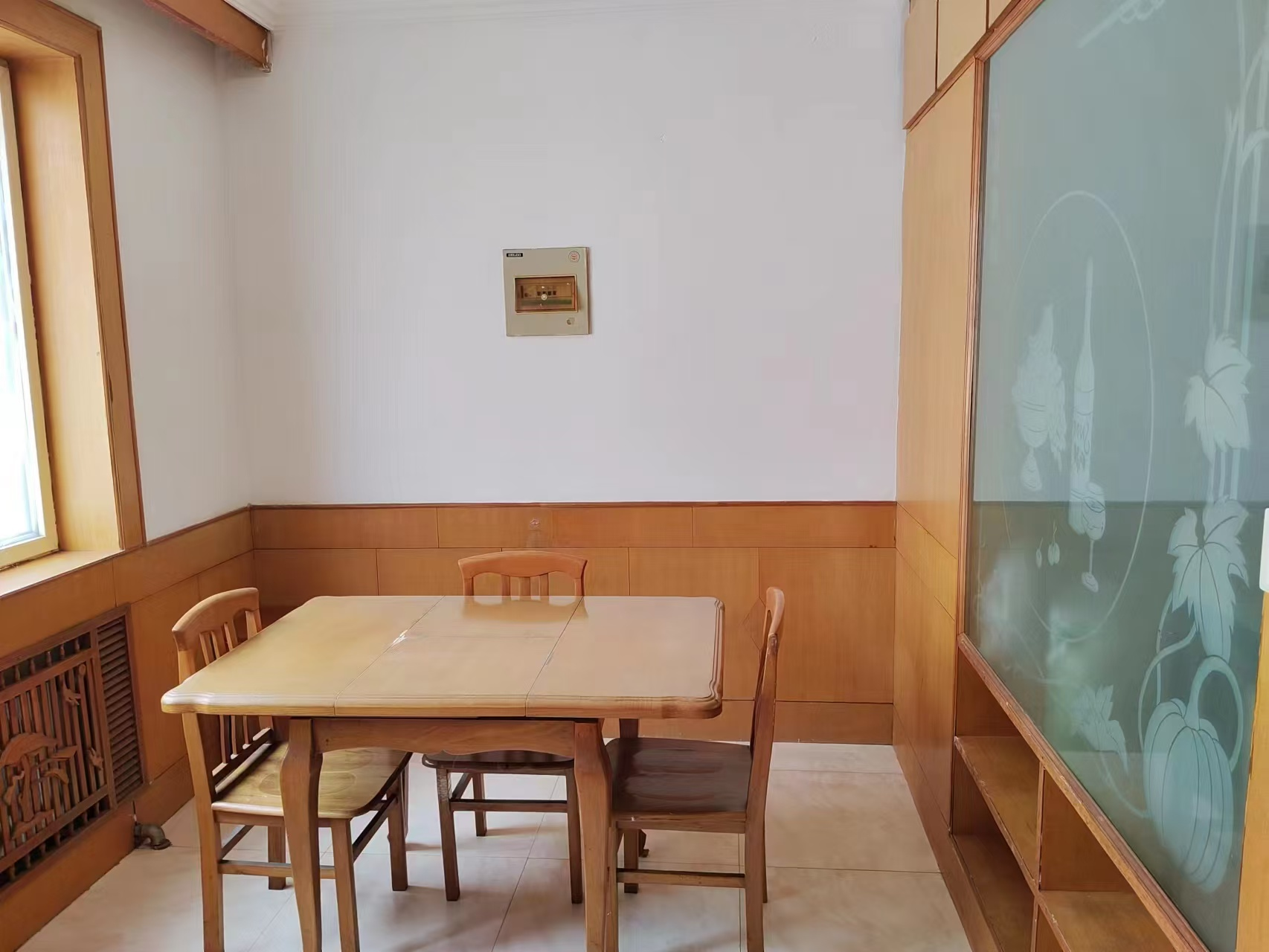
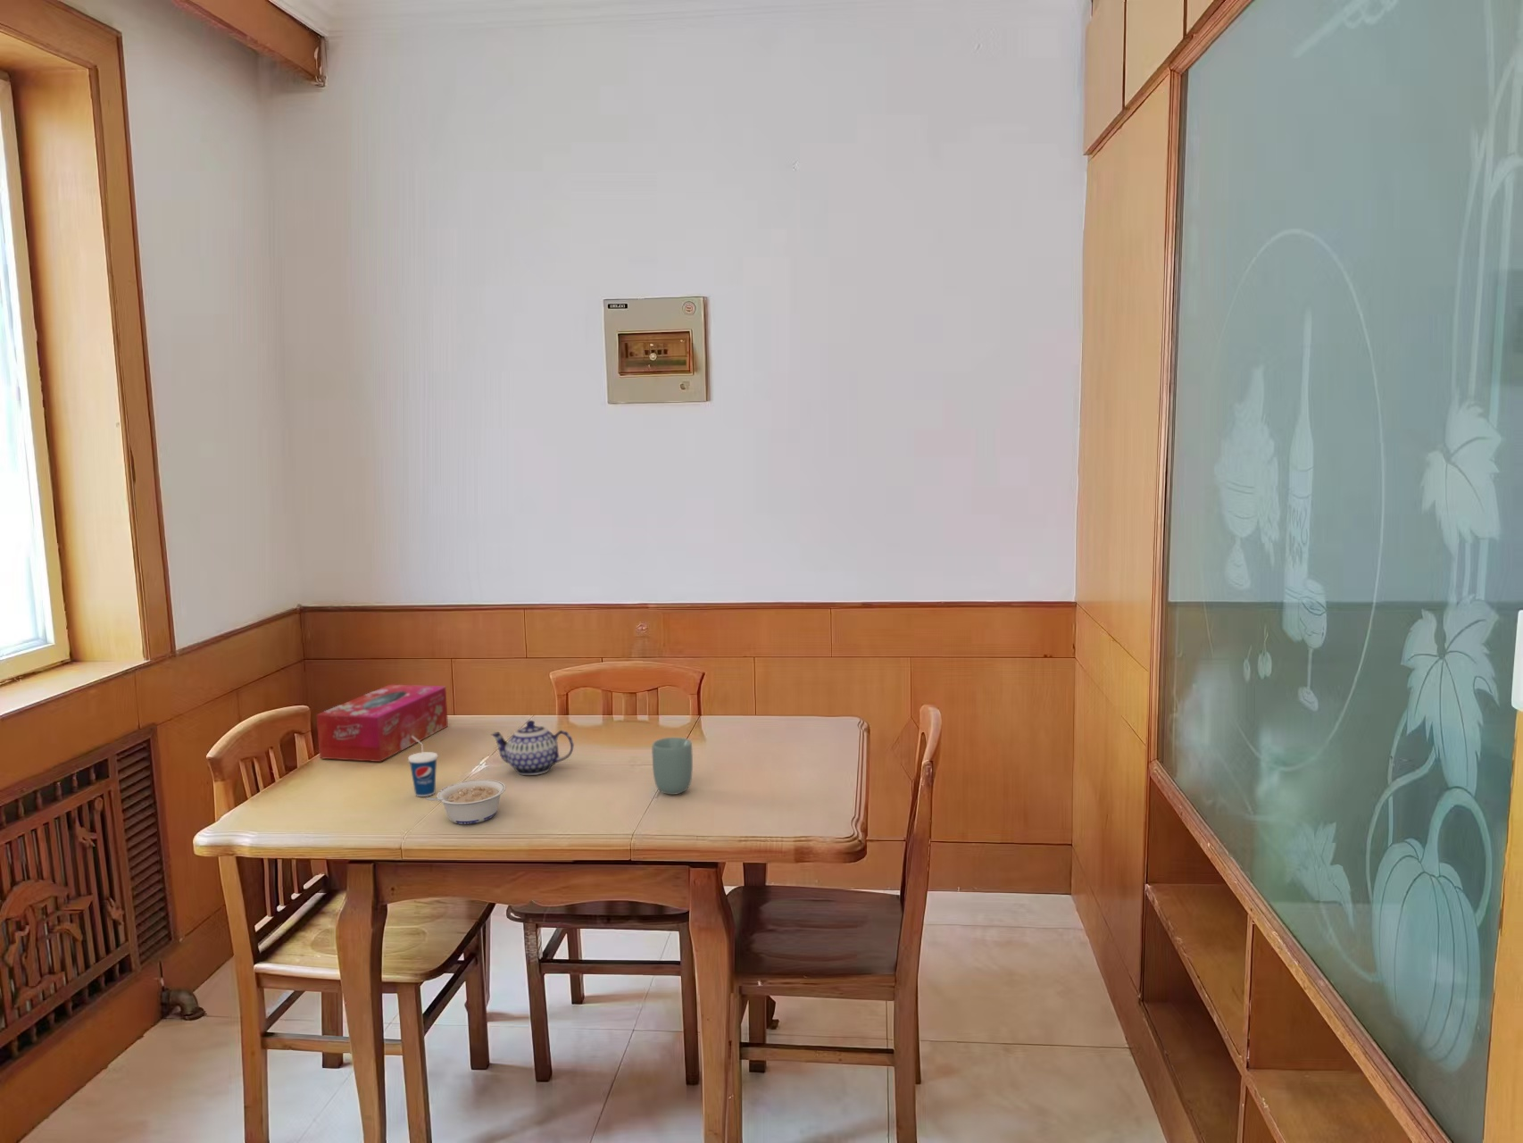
+ tissue box [316,684,449,762]
+ cup [407,736,439,797]
+ teapot [490,719,575,776]
+ legume [424,779,506,825]
+ cup [652,737,694,796]
